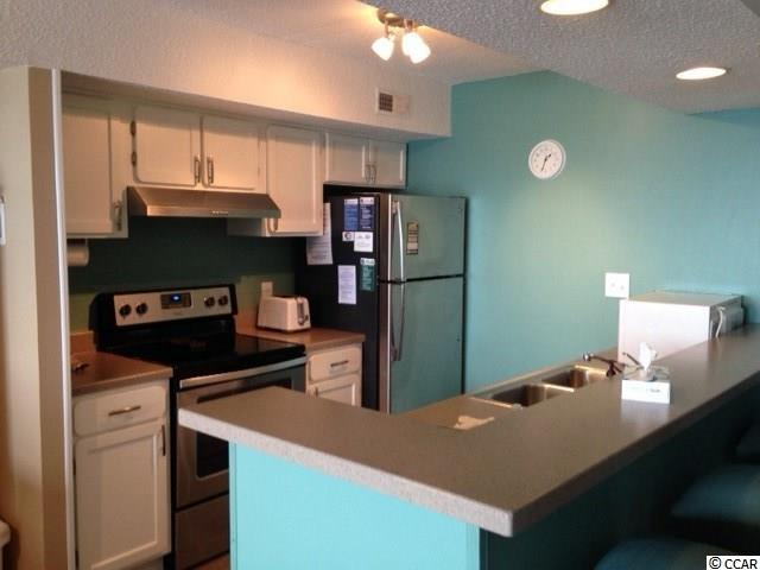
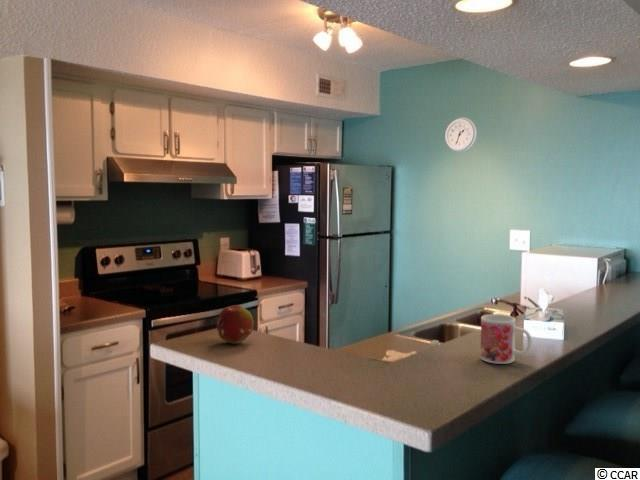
+ mug [479,313,533,365]
+ fruit [216,304,257,345]
